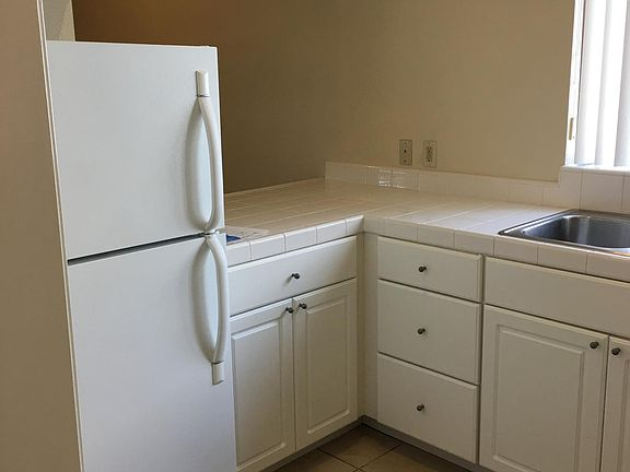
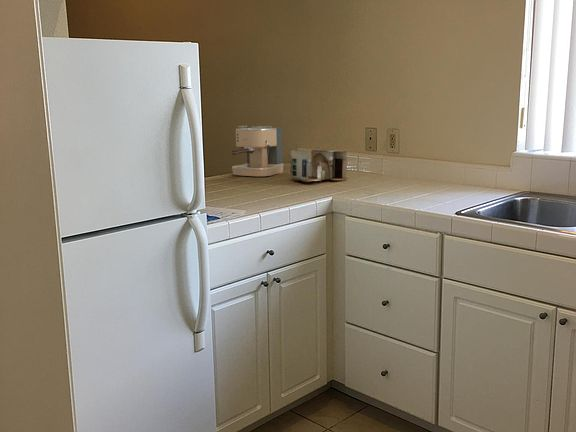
+ toaster [287,149,348,183]
+ coffee maker [231,124,285,177]
